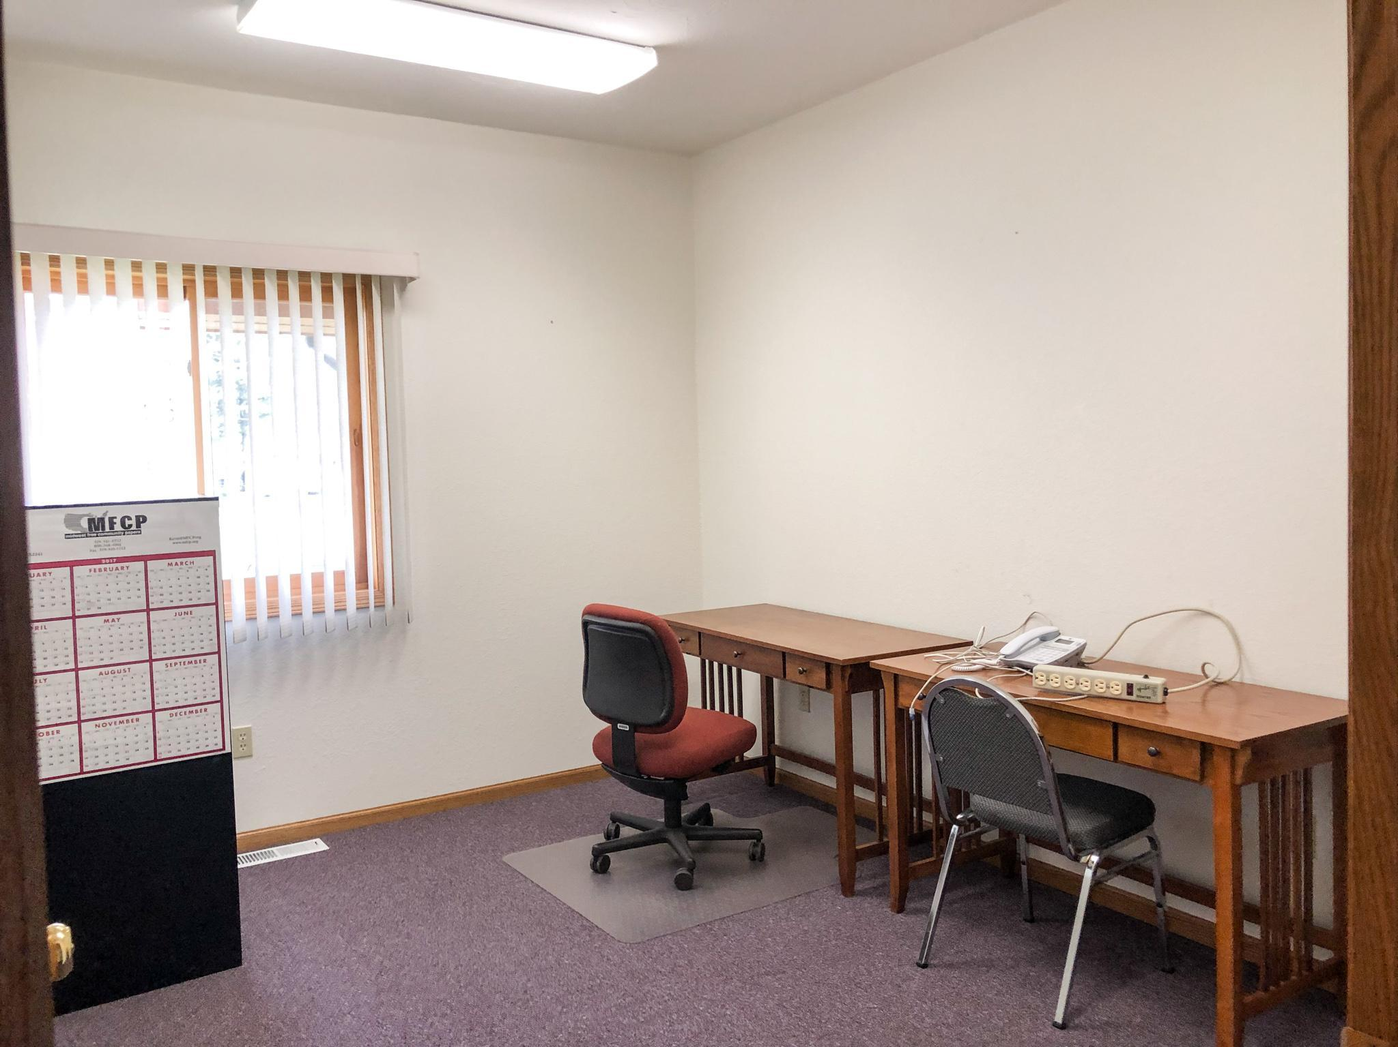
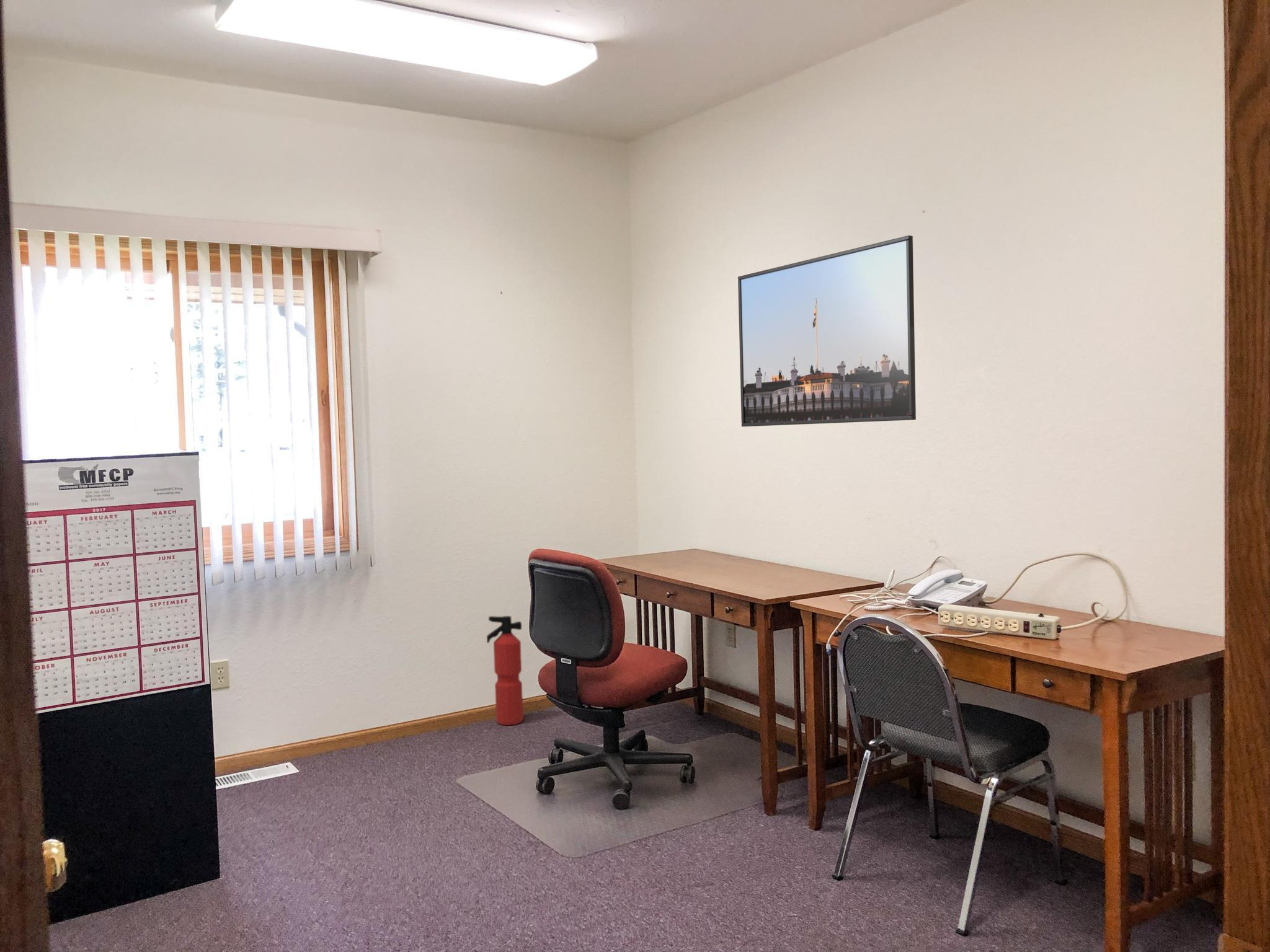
+ fire extinguisher [486,615,524,726]
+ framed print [737,235,917,427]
